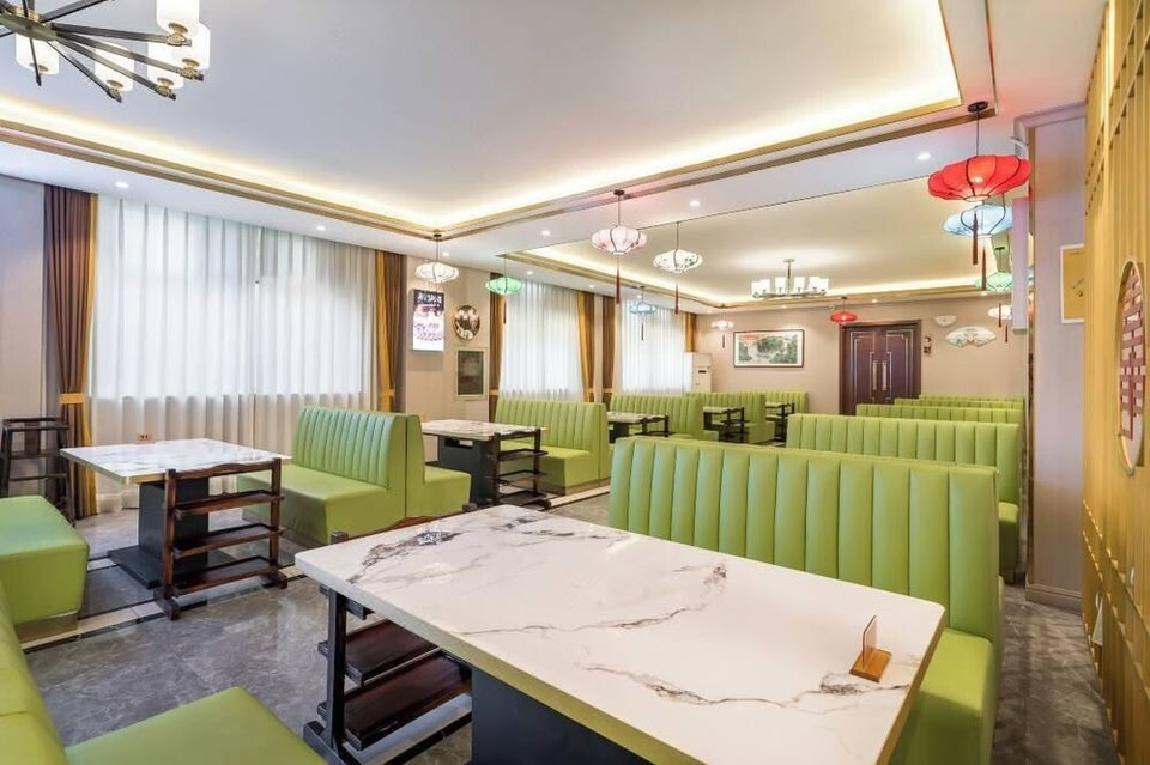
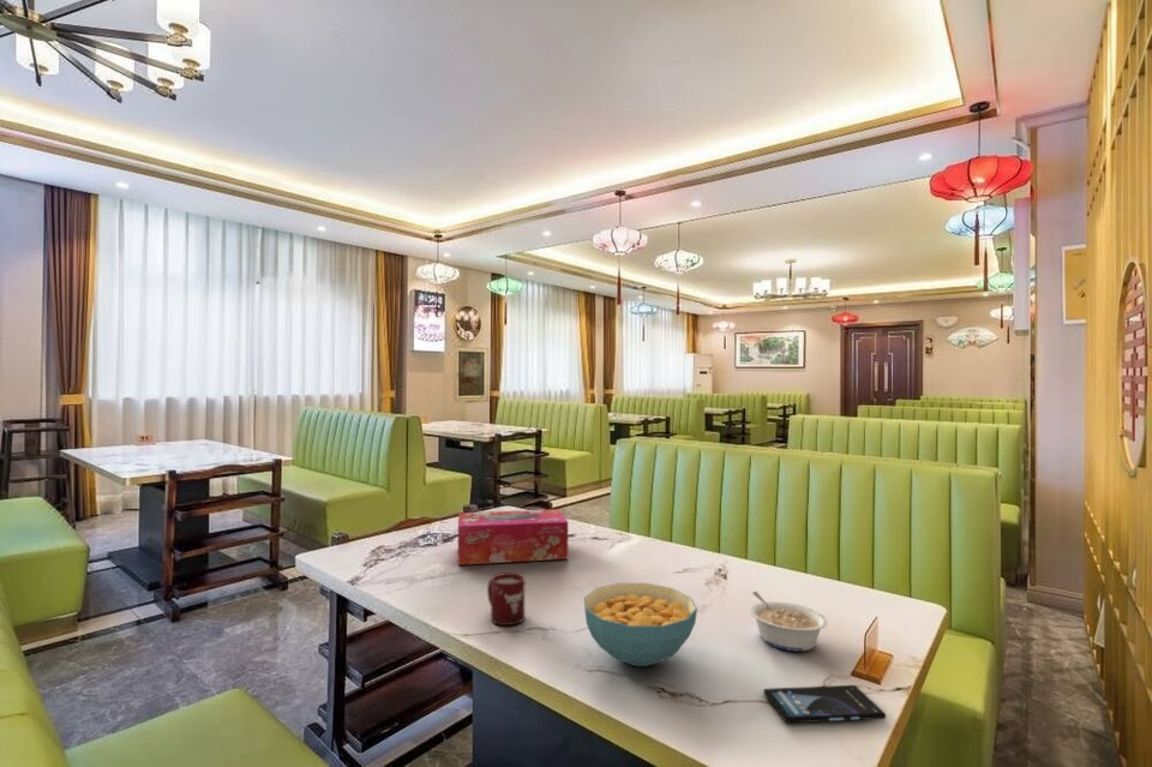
+ tissue box [457,508,569,567]
+ smartphone [762,684,887,725]
+ cereal bowl [583,582,698,667]
+ cup [486,571,526,627]
+ legume [748,591,829,652]
